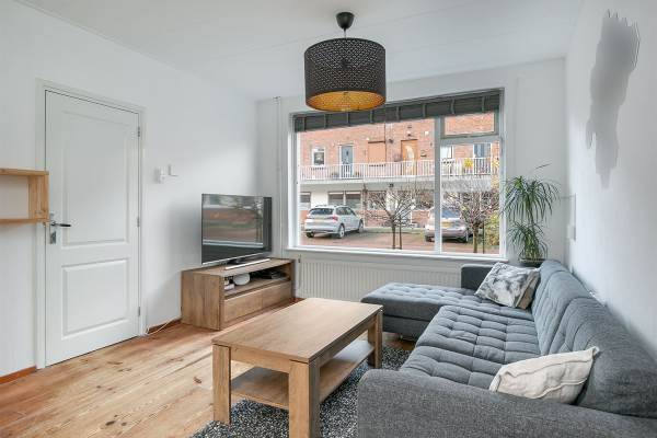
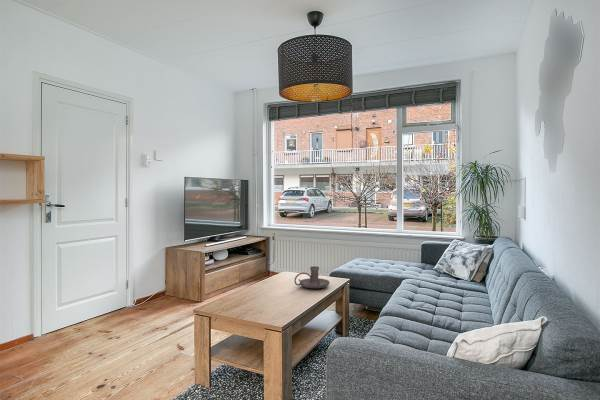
+ candle holder [293,265,331,289]
